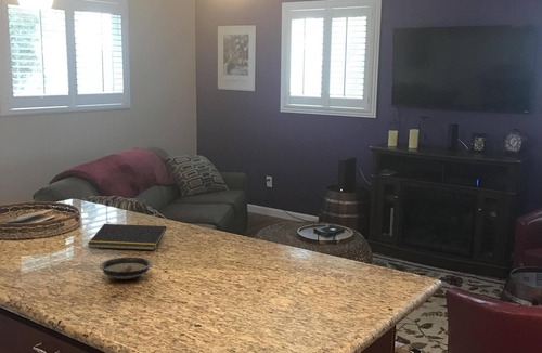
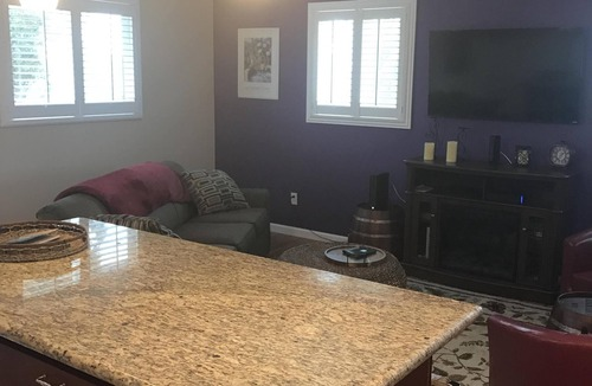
- saucer [99,257,153,280]
- notepad [87,223,168,251]
